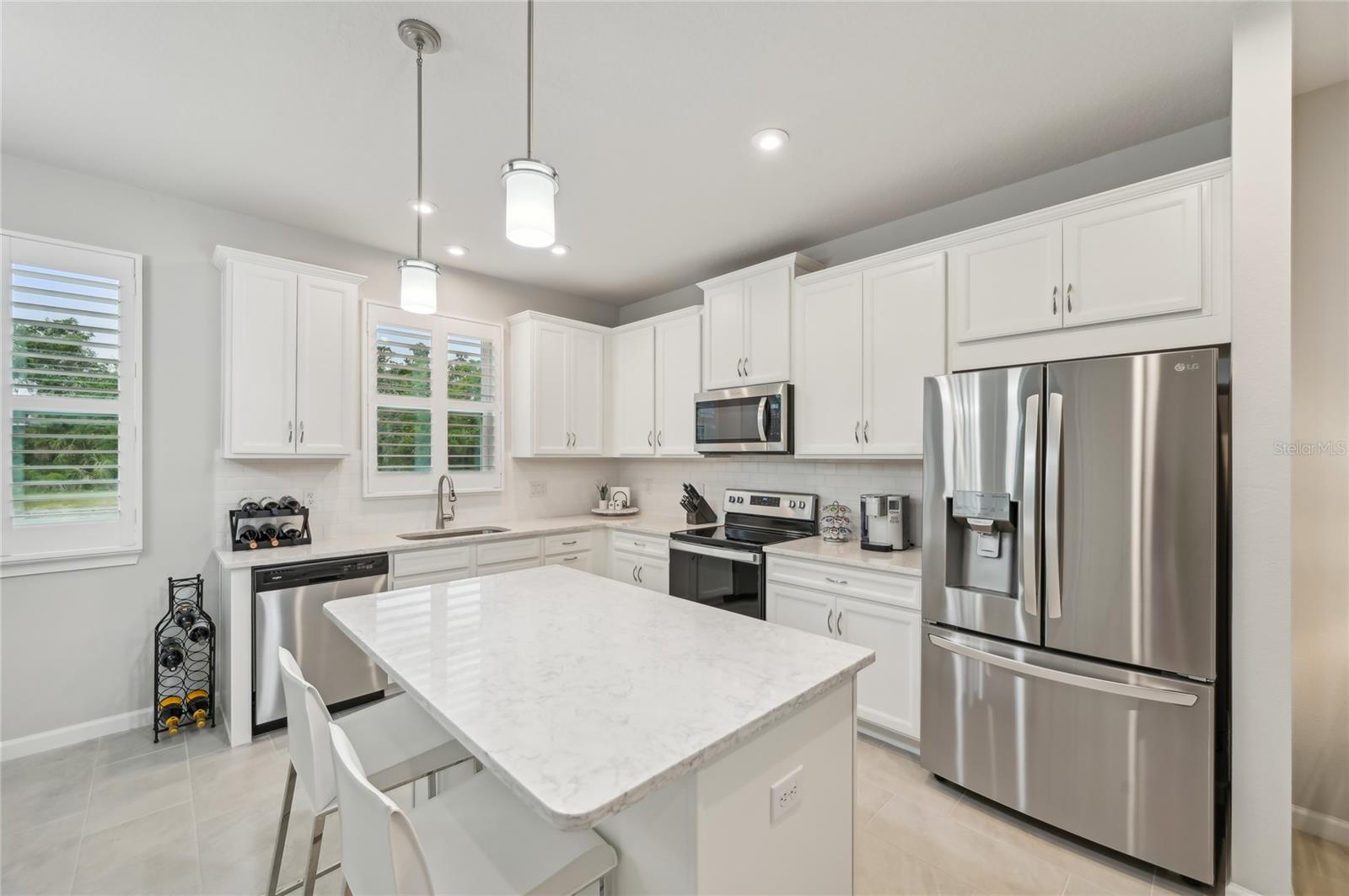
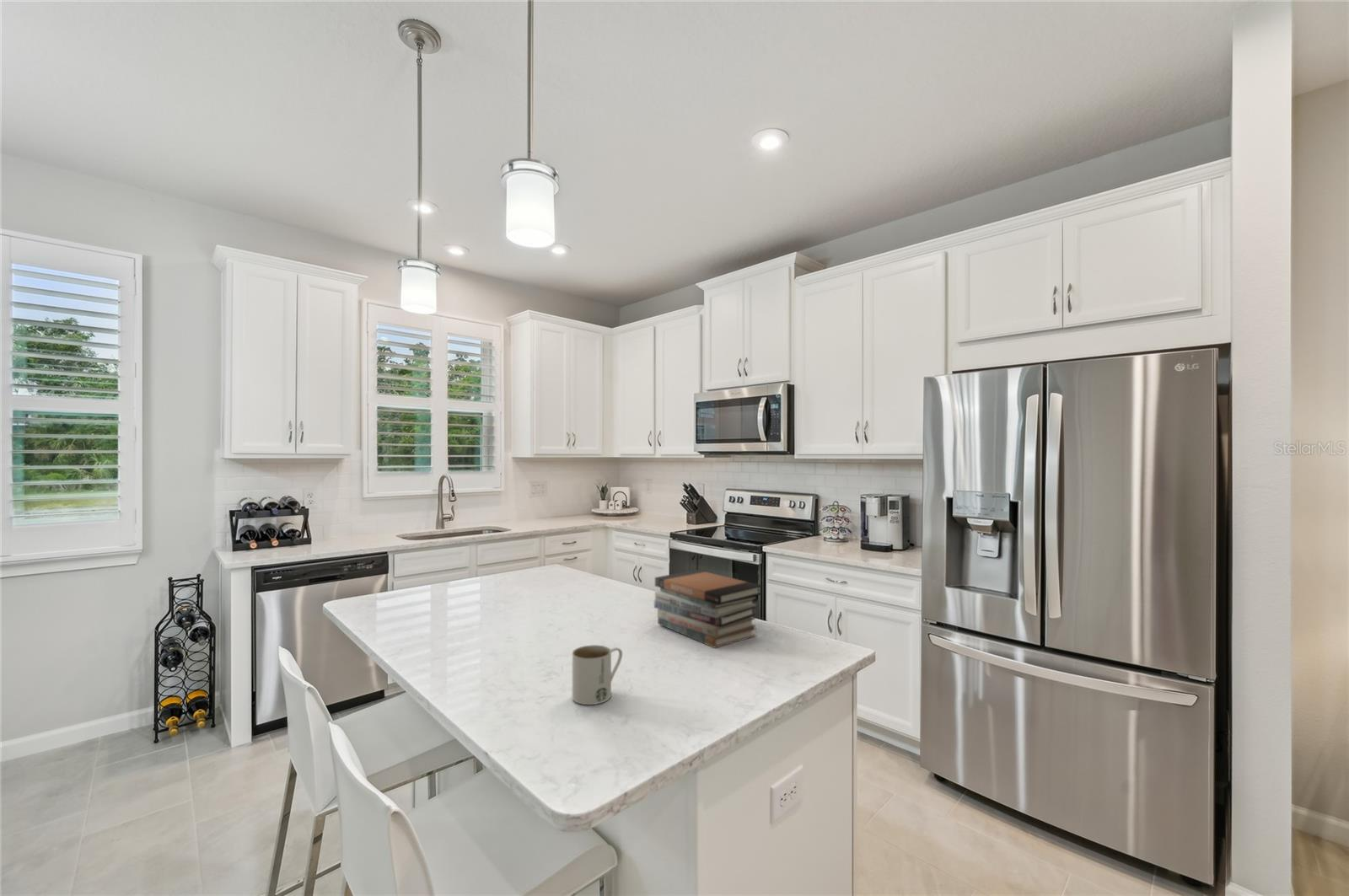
+ book stack [653,569,763,649]
+ mug [572,644,623,706]
